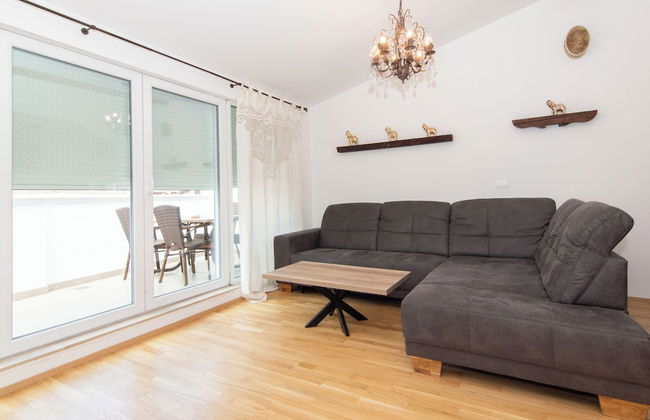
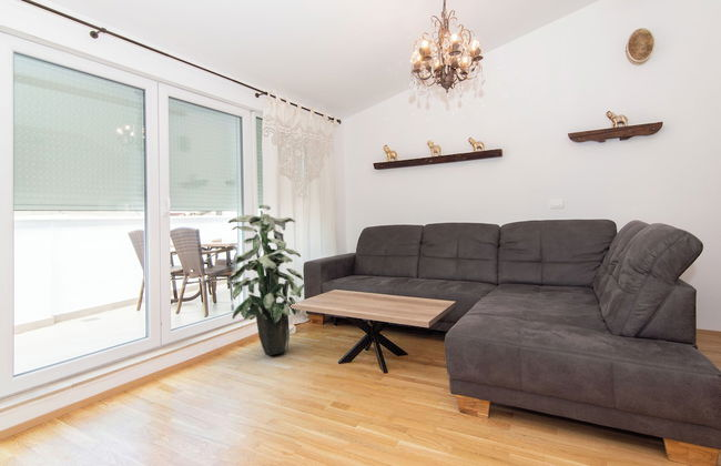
+ indoor plant [226,204,306,356]
